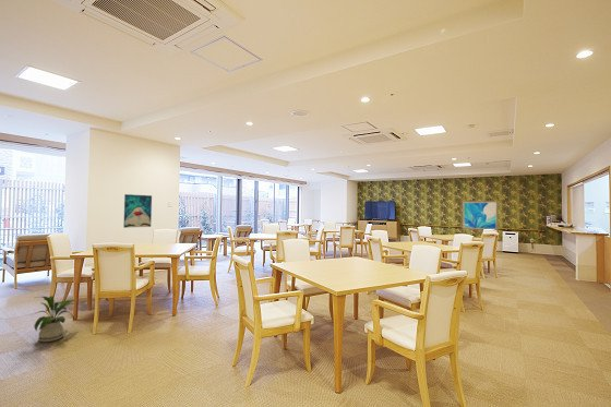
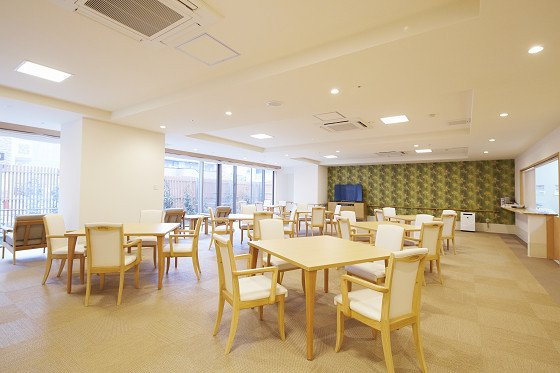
- wall art [122,193,153,229]
- wall art [460,200,500,232]
- house plant [32,295,77,343]
